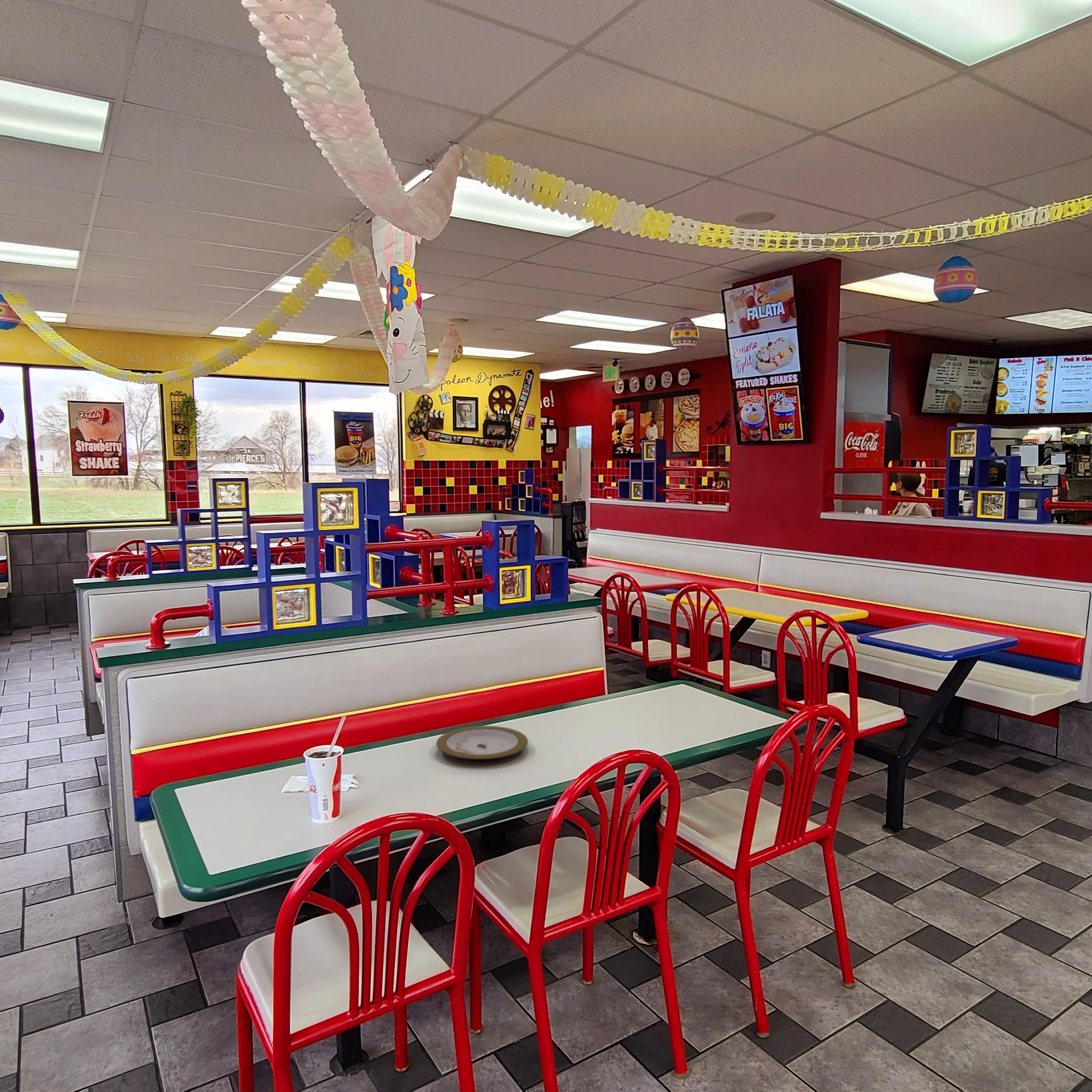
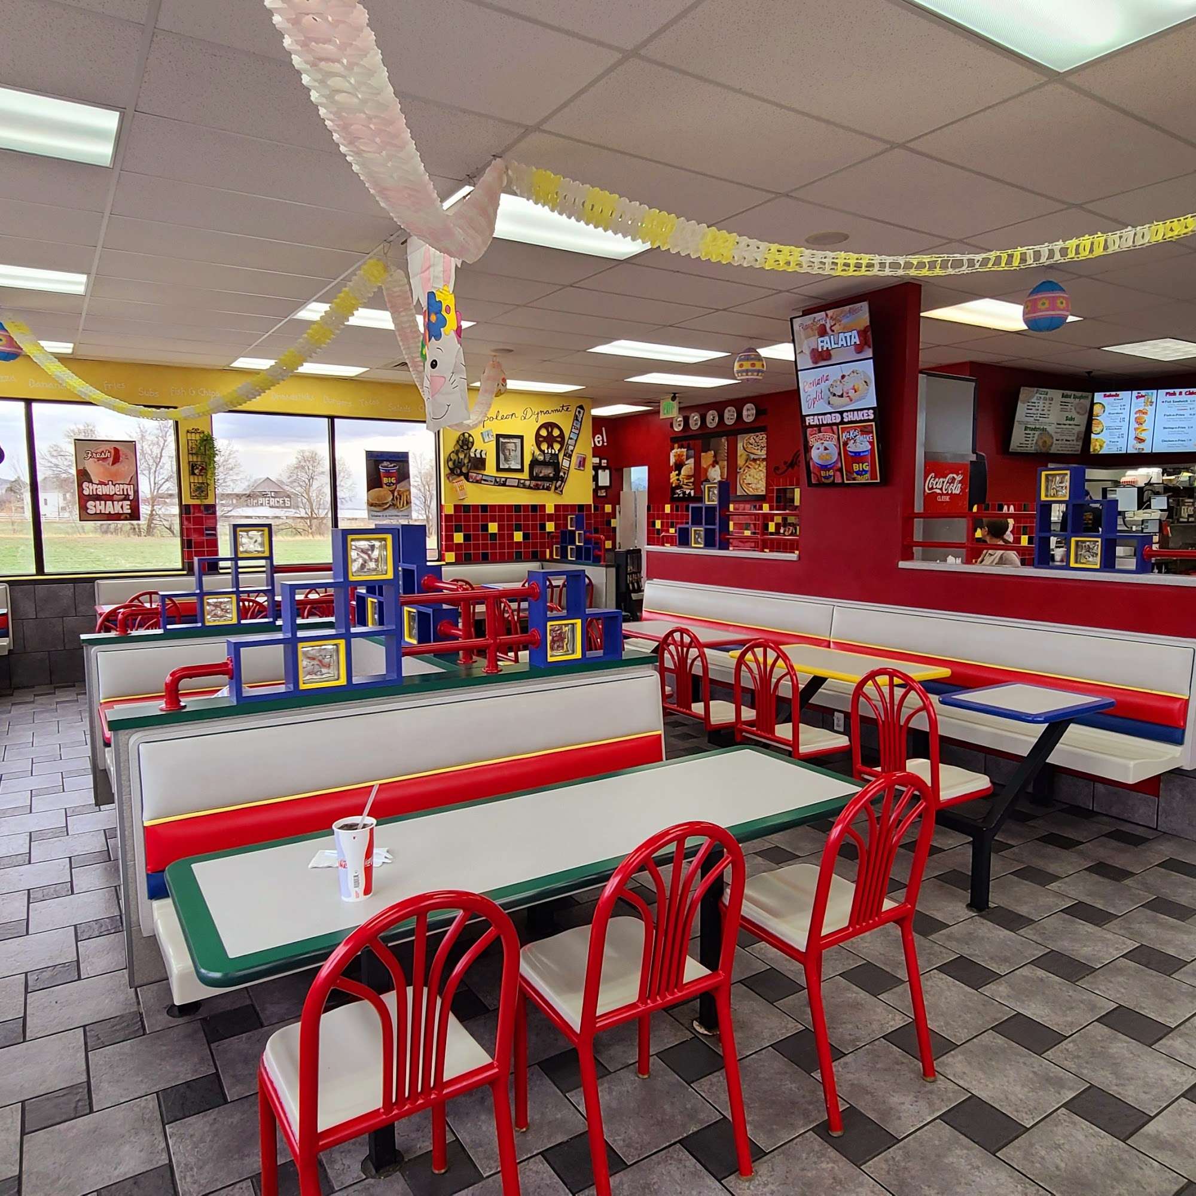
- plate [436,725,529,760]
